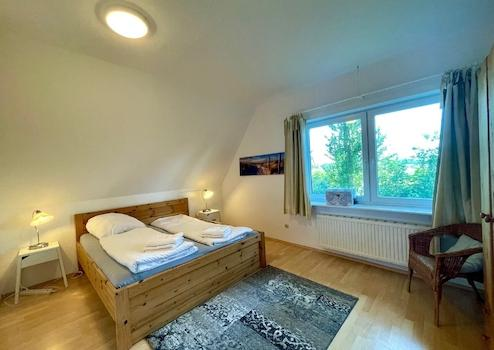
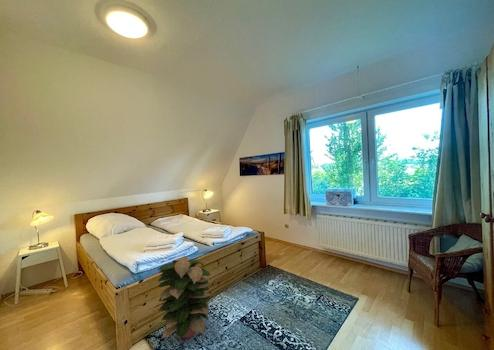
+ decorative plant [157,255,212,340]
